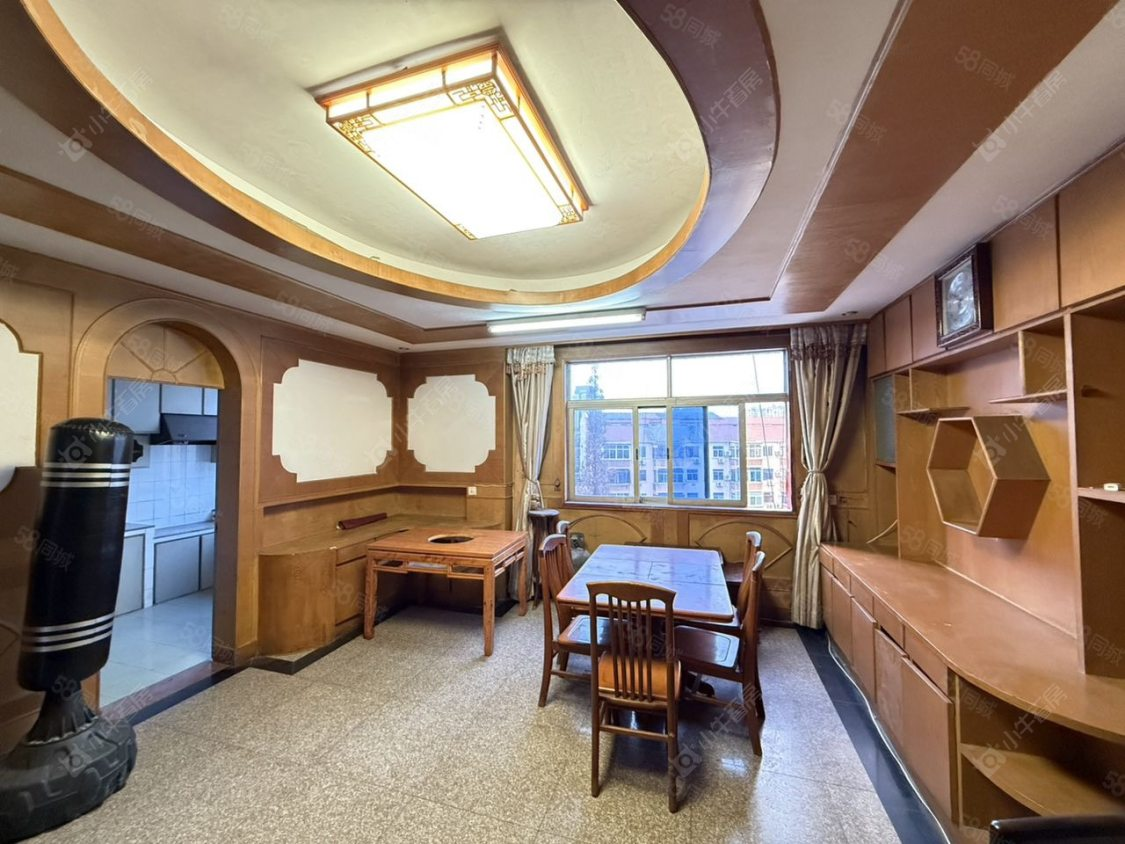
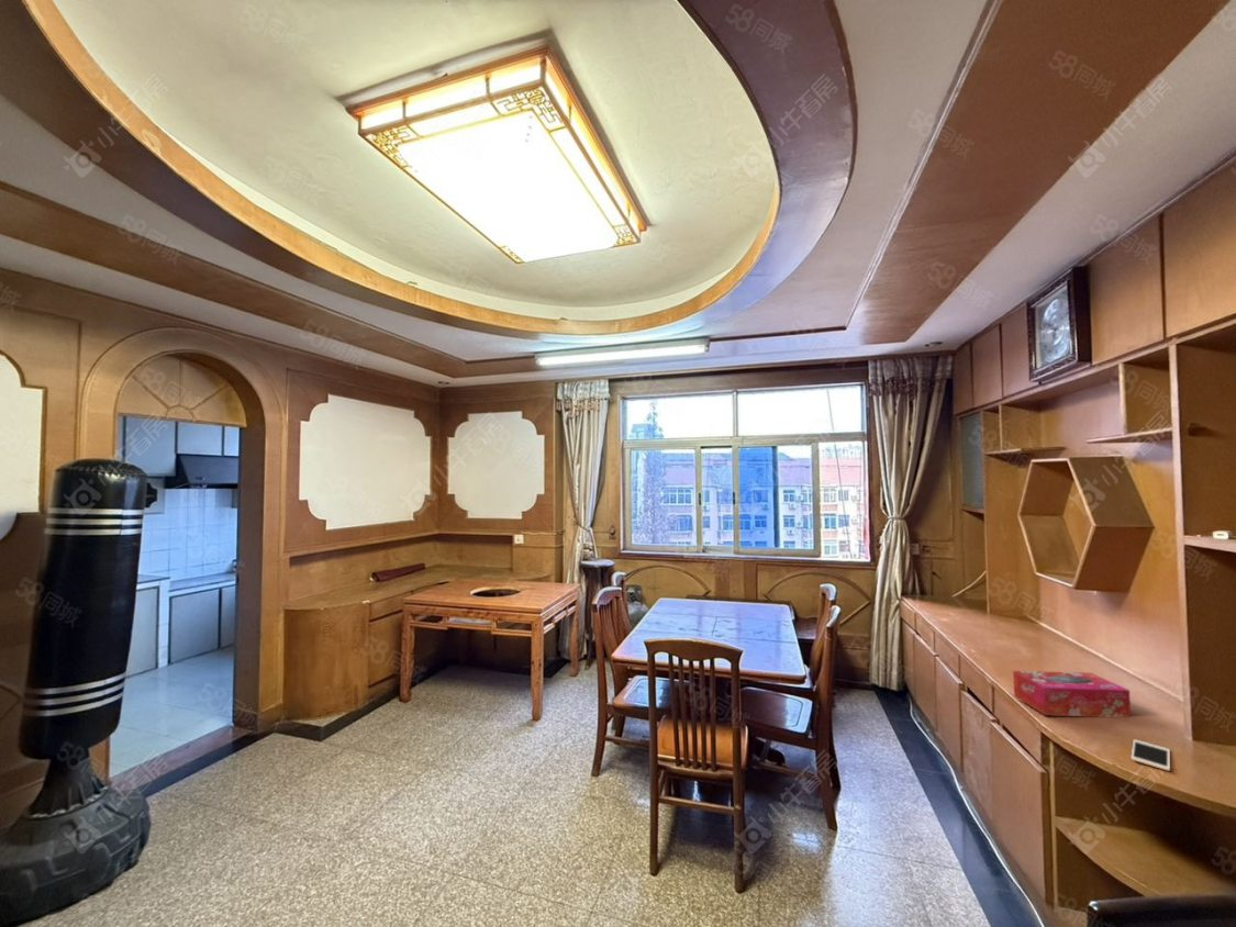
+ tissue box [1012,670,1132,718]
+ cell phone [1131,738,1171,772]
